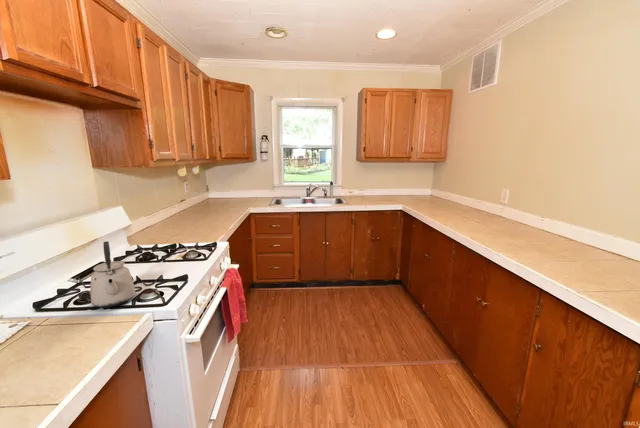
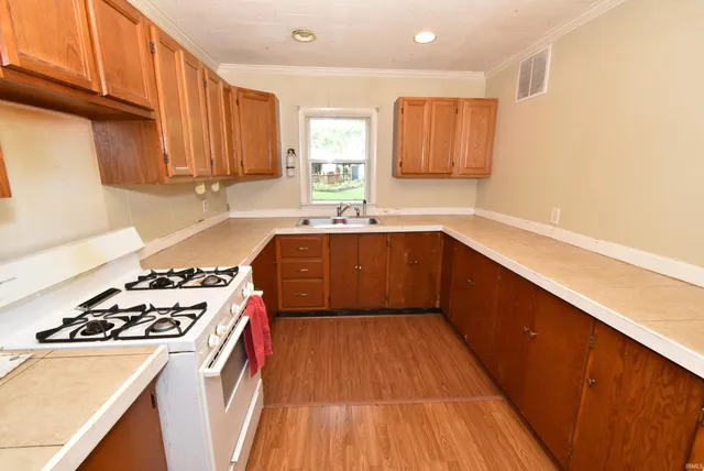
- kettle [89,240,137,309]
